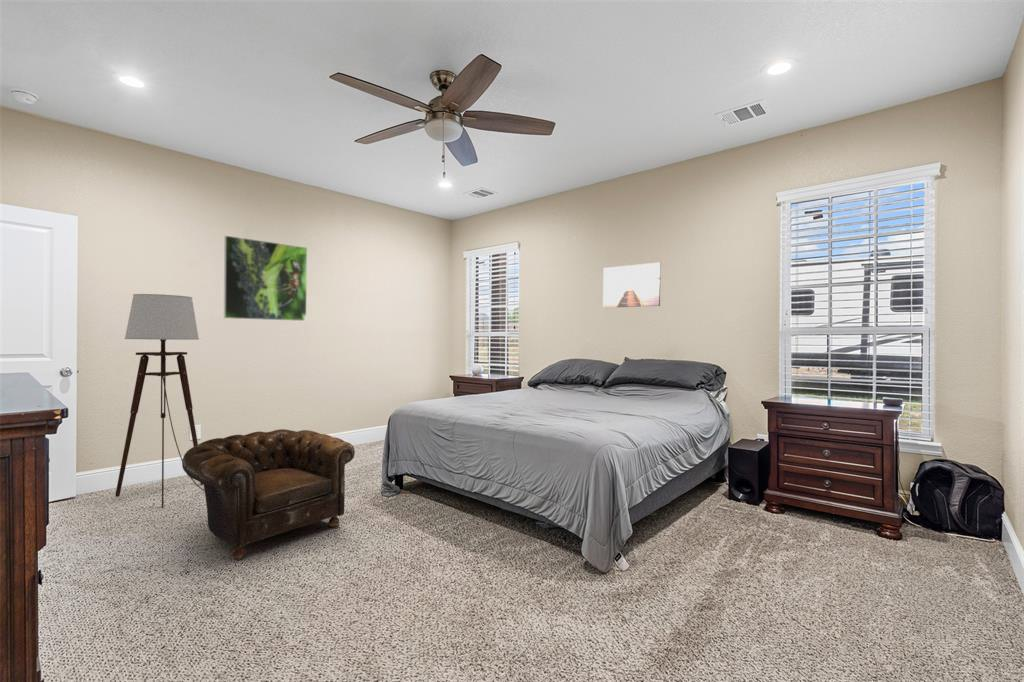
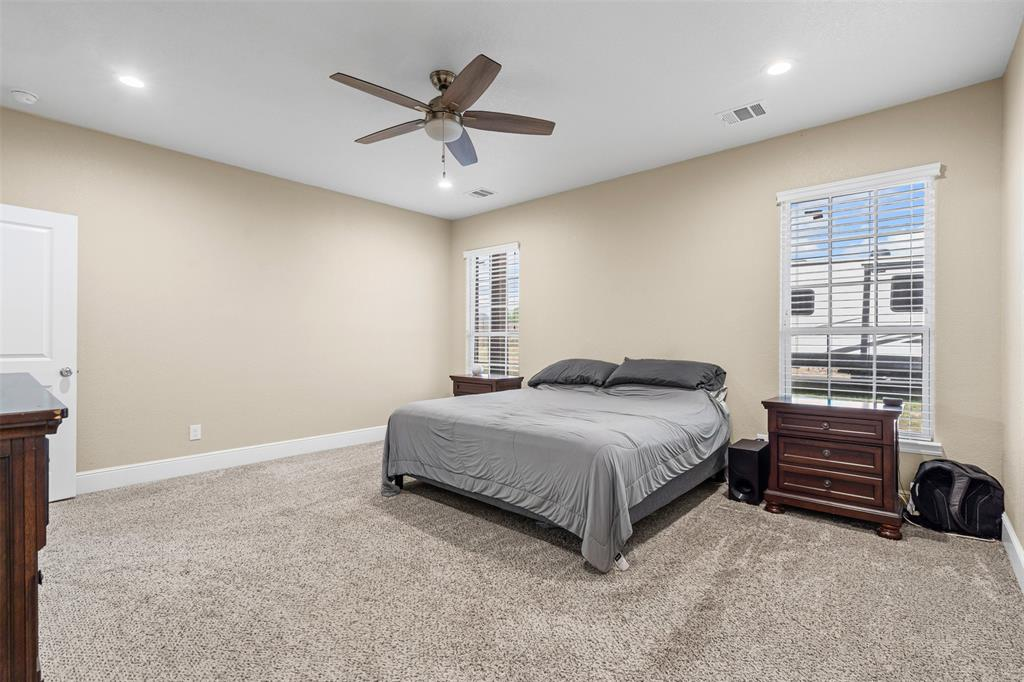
- wall art [602,262,662,309]
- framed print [223,235,308,322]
- armchair [181,428,356,561]
- floor lamp [114,293,205,509]
